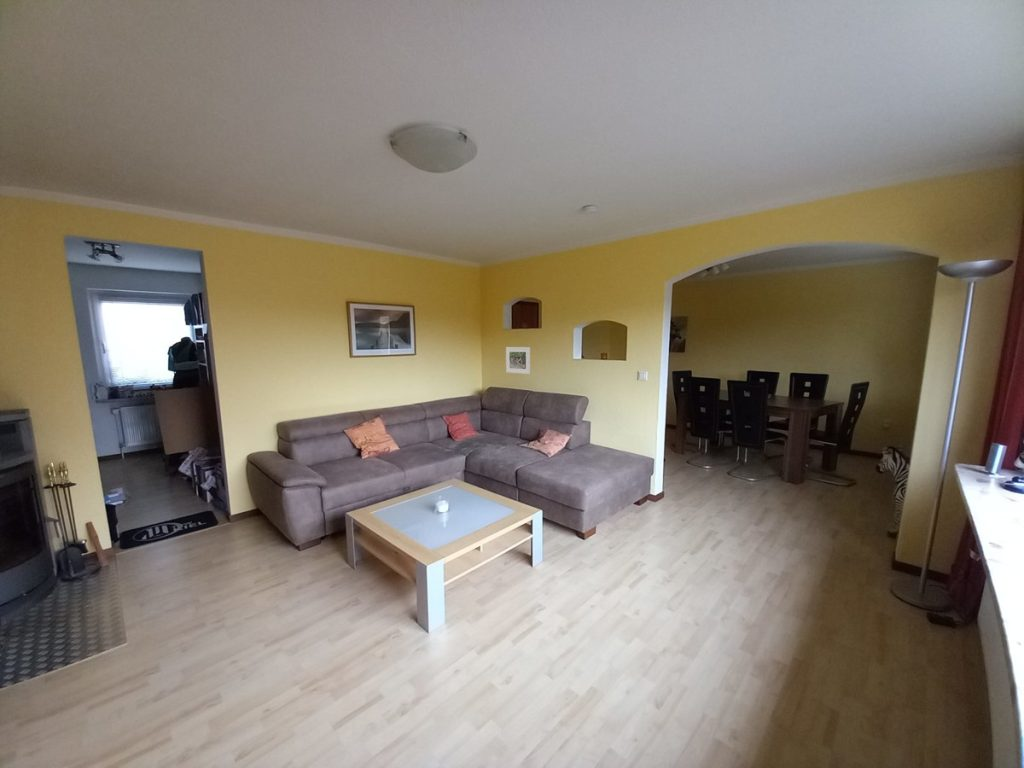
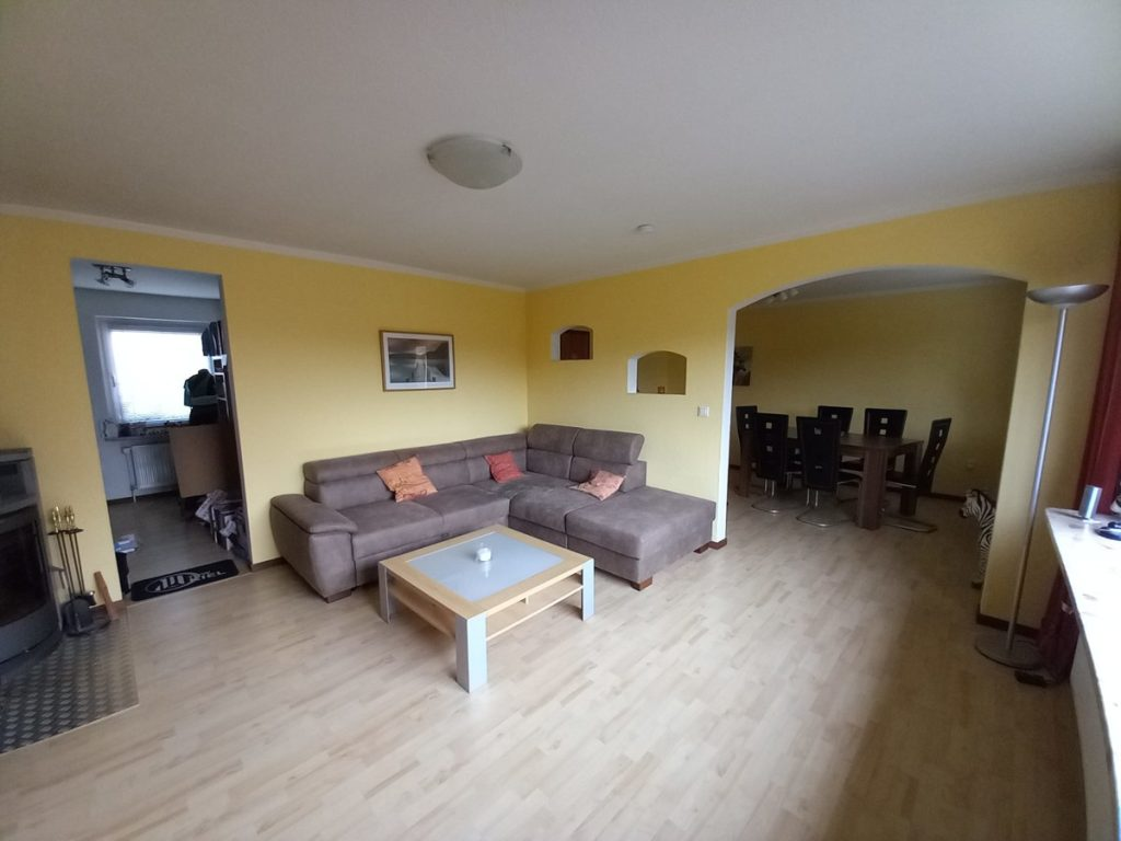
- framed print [505,346,531,375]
